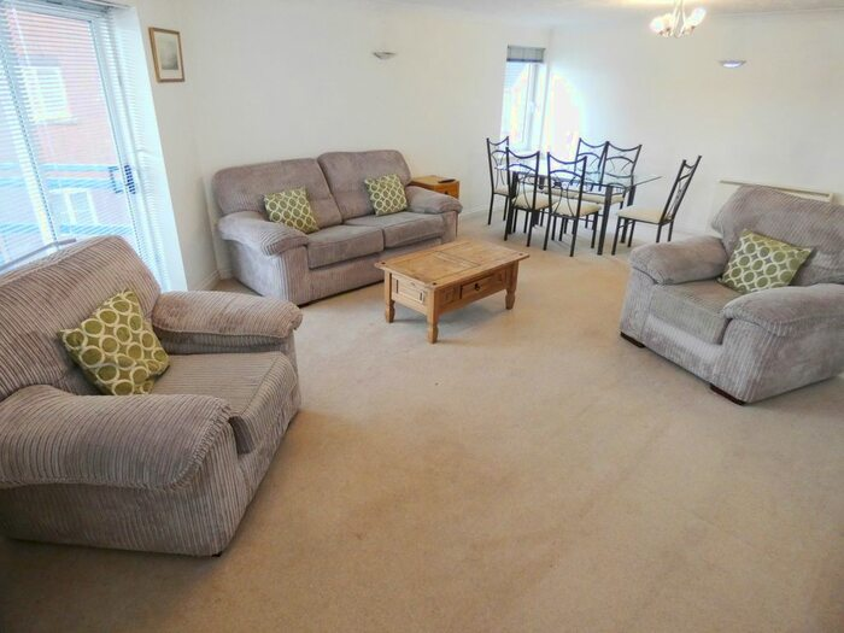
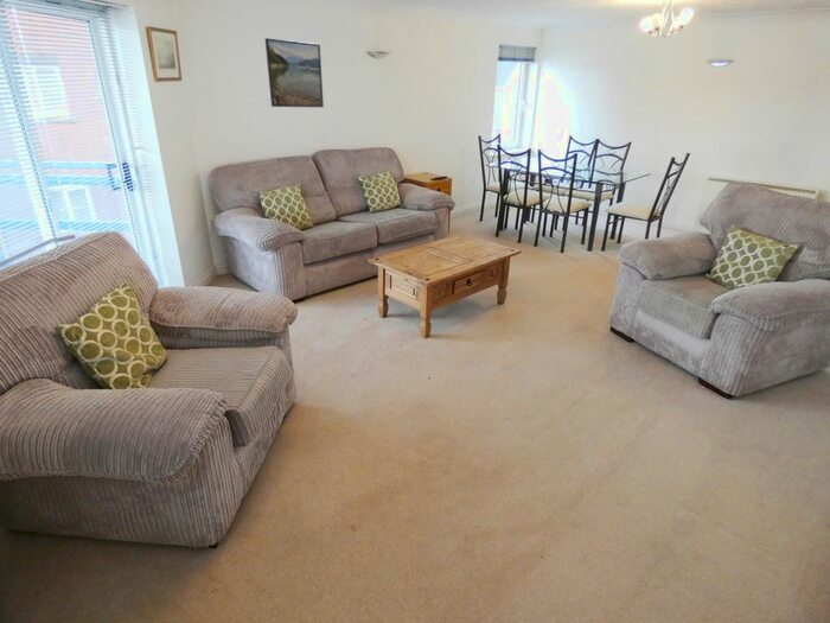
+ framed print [264,37,325,108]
